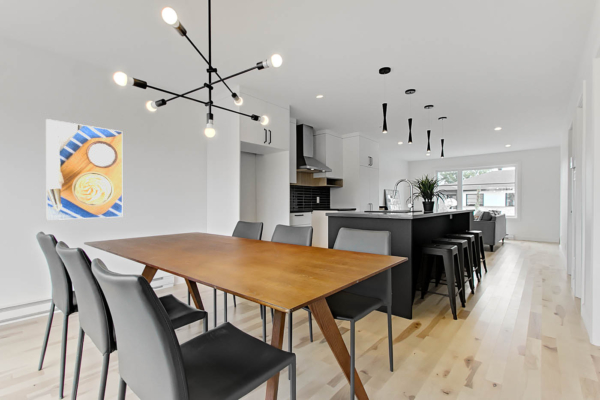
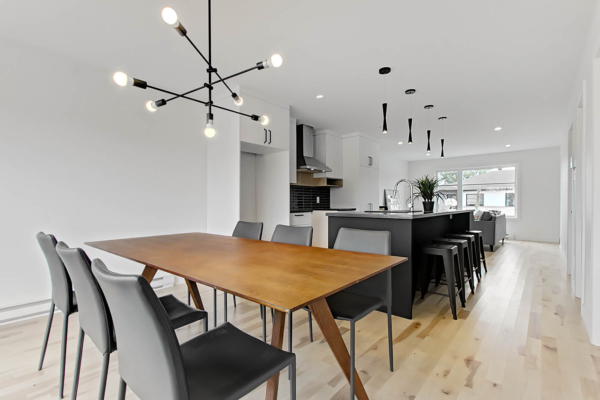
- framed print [45,118,123,221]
